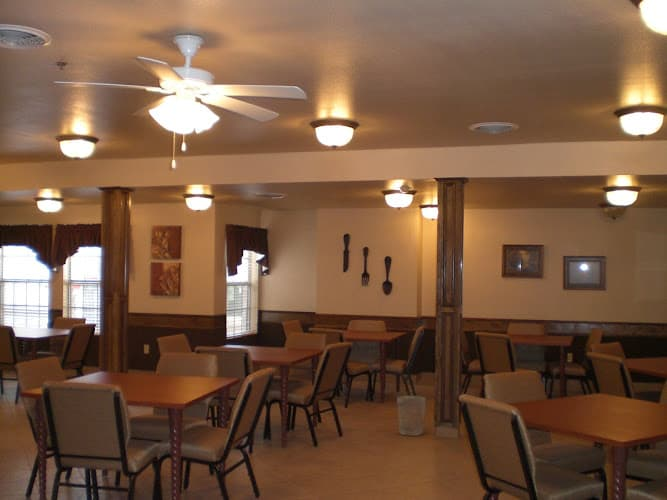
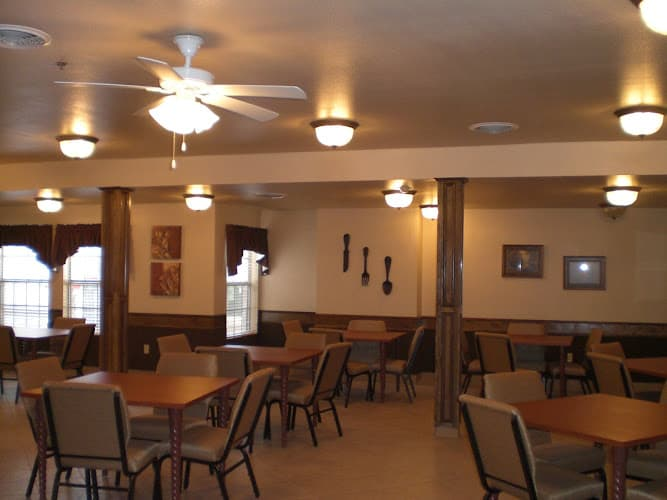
- wastebasket [396,395,427,437]
